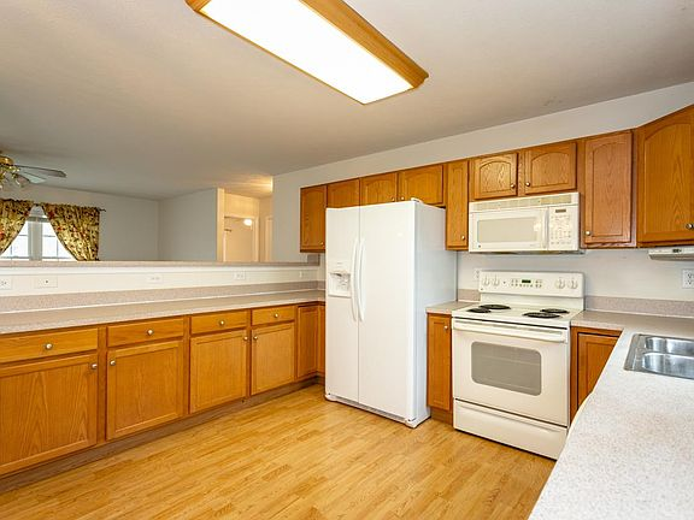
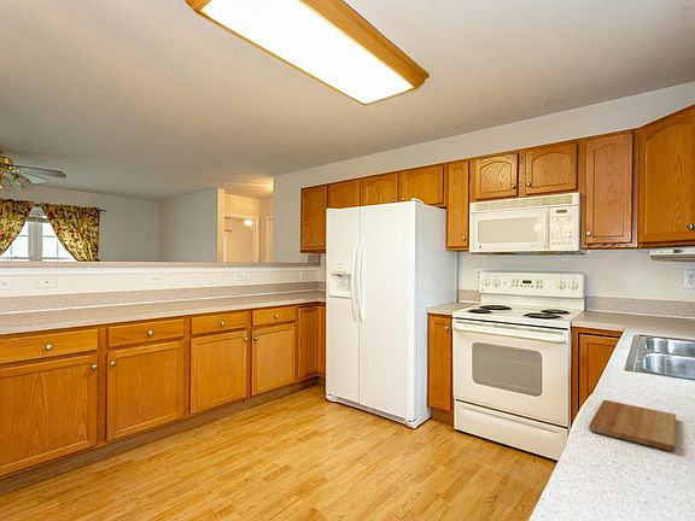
+ cutting board [589,399,677,452]
